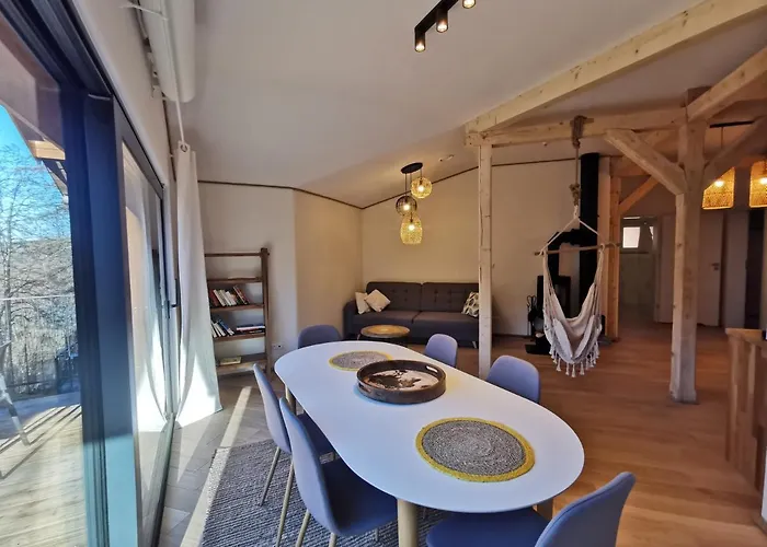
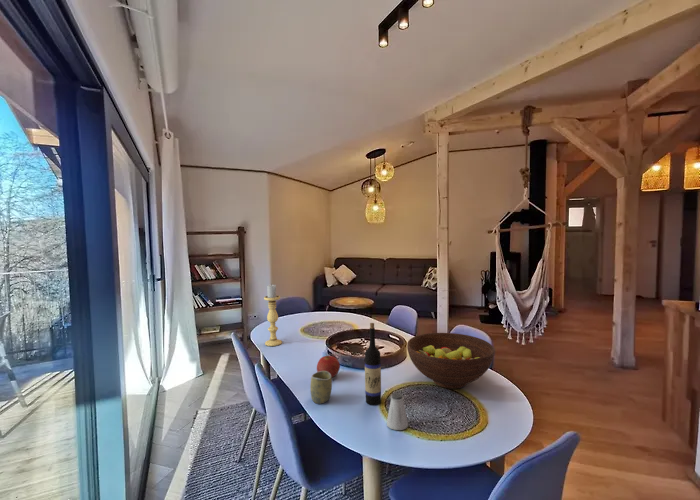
+ fruit bowl [406,332,495,390]
+ wine bottle [364,322,382,406]
+ saltshaker [386,392,409,431]
+ cup [309,371,333,405]
+ fruit [316,355,341,378]
+ candle holder [263,283,283,347]
